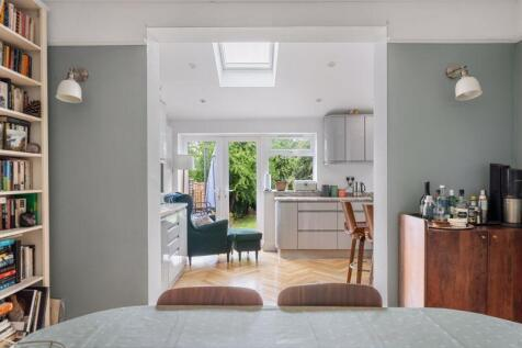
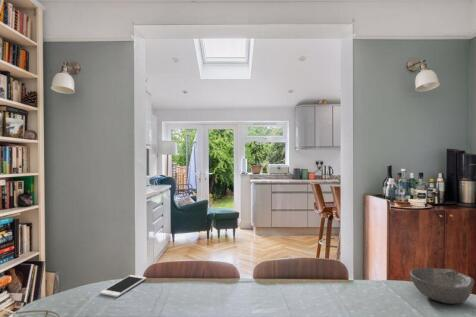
+ cell phone [99,274,147,298]
+ bowl [409,267,475,305]
